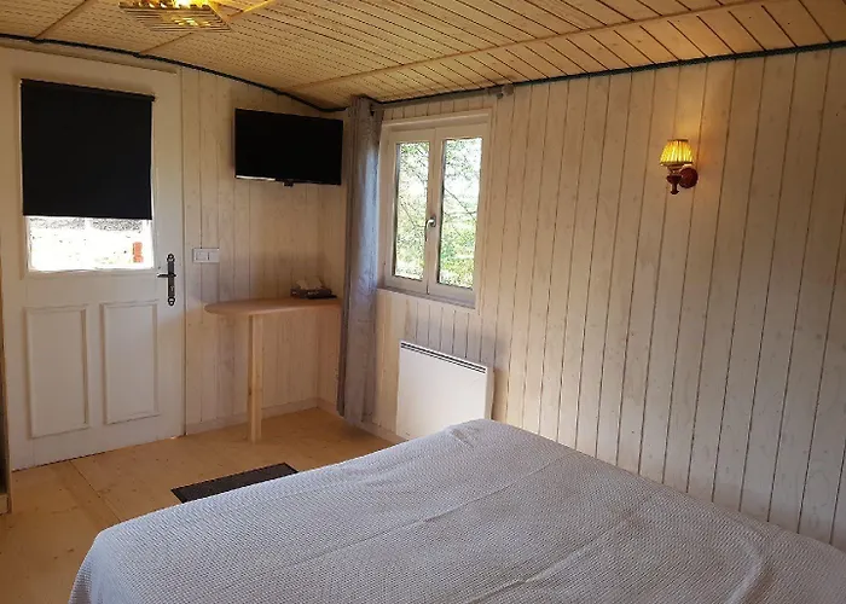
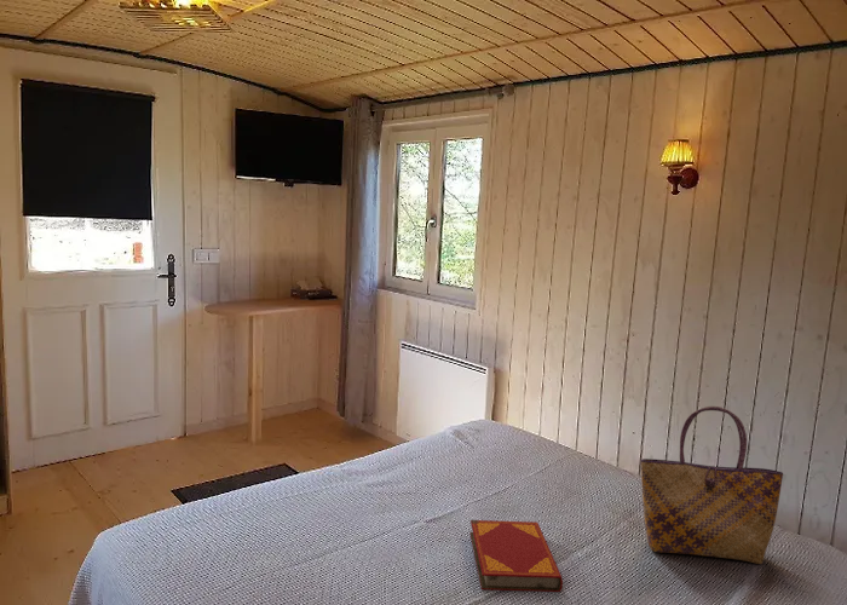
+ hardback book [468,519,564,593]
+ tote bag [640,405,784,565]
